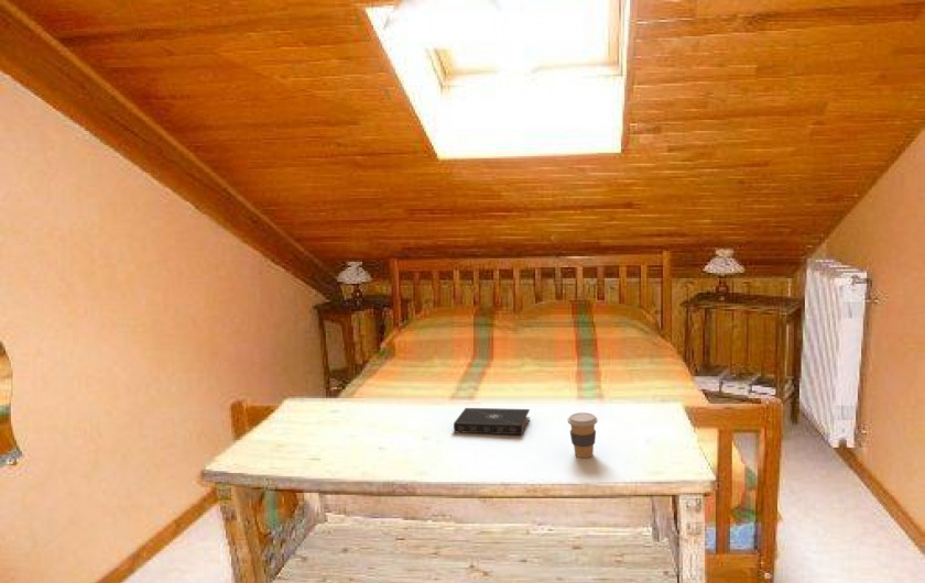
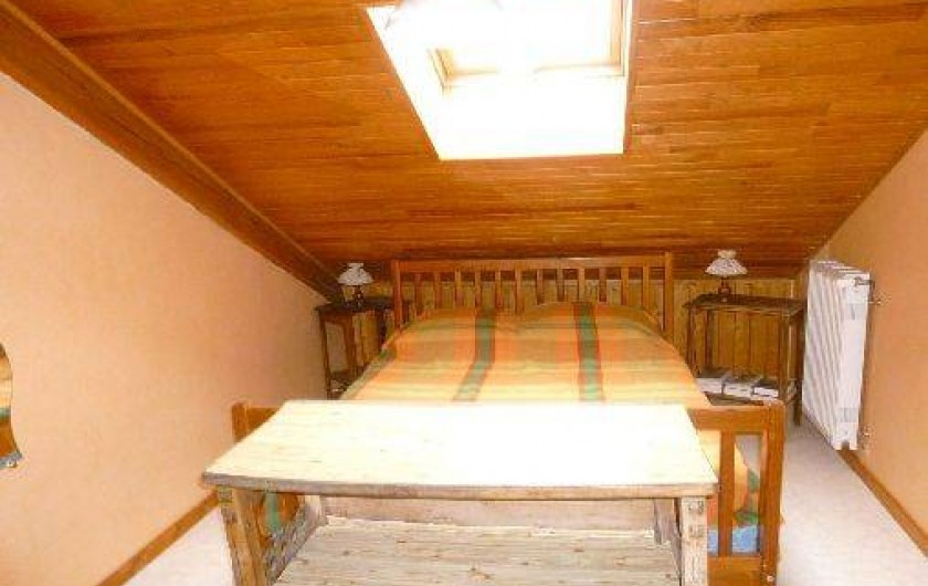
- book [453,407,531,436]
- coffee cup [567,411,599,459]
